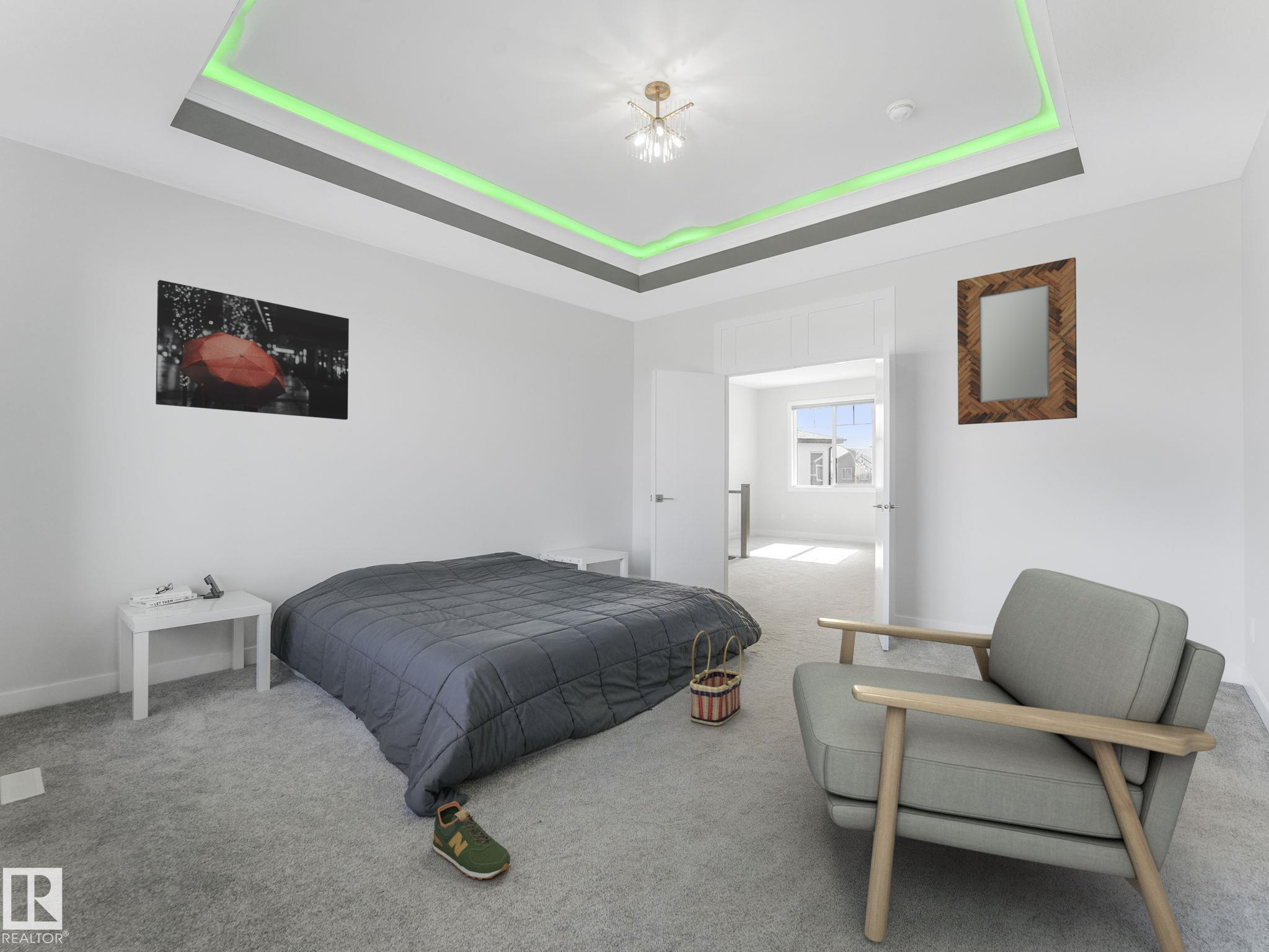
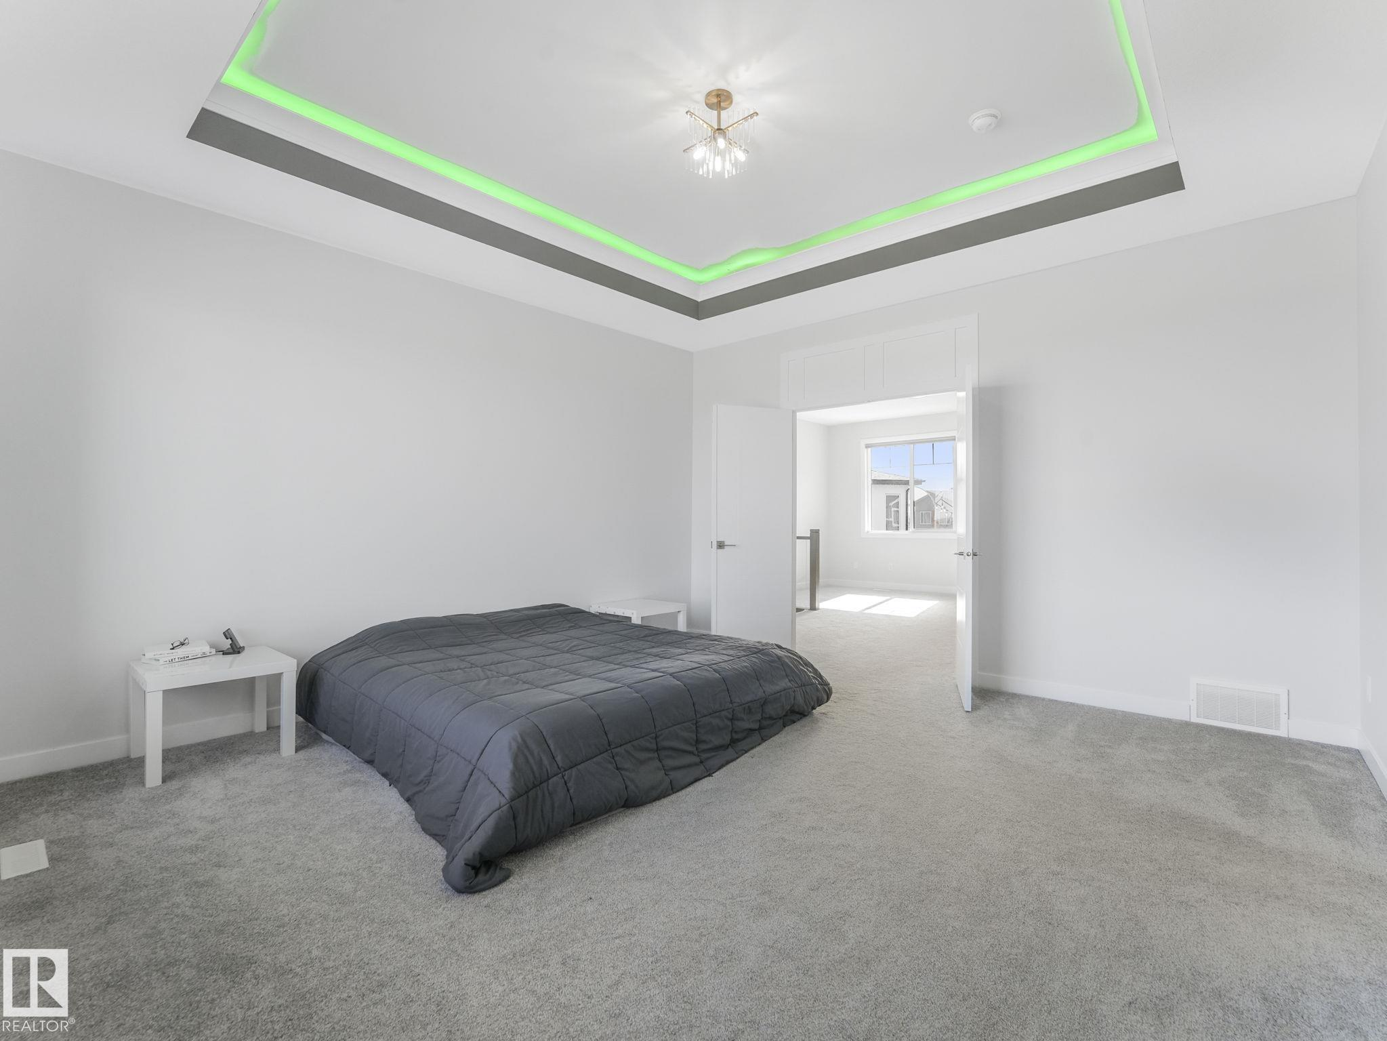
- shoe [432,801,511,880]
- wall art [155,280,350,420]
- home mirror [957,257,1078,425]
- armchair [792,568,1226,952]
- basket [689,630,742,726]
